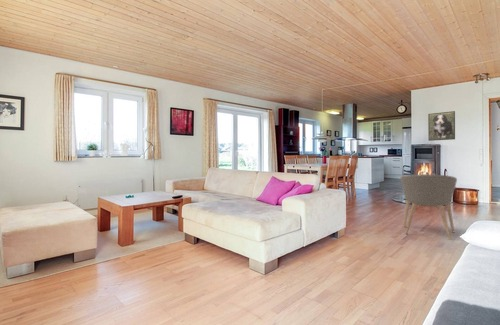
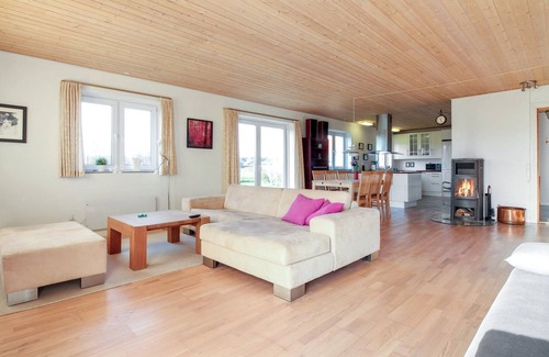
- armchair [399,173,458,240]
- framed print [427,110,456,142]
